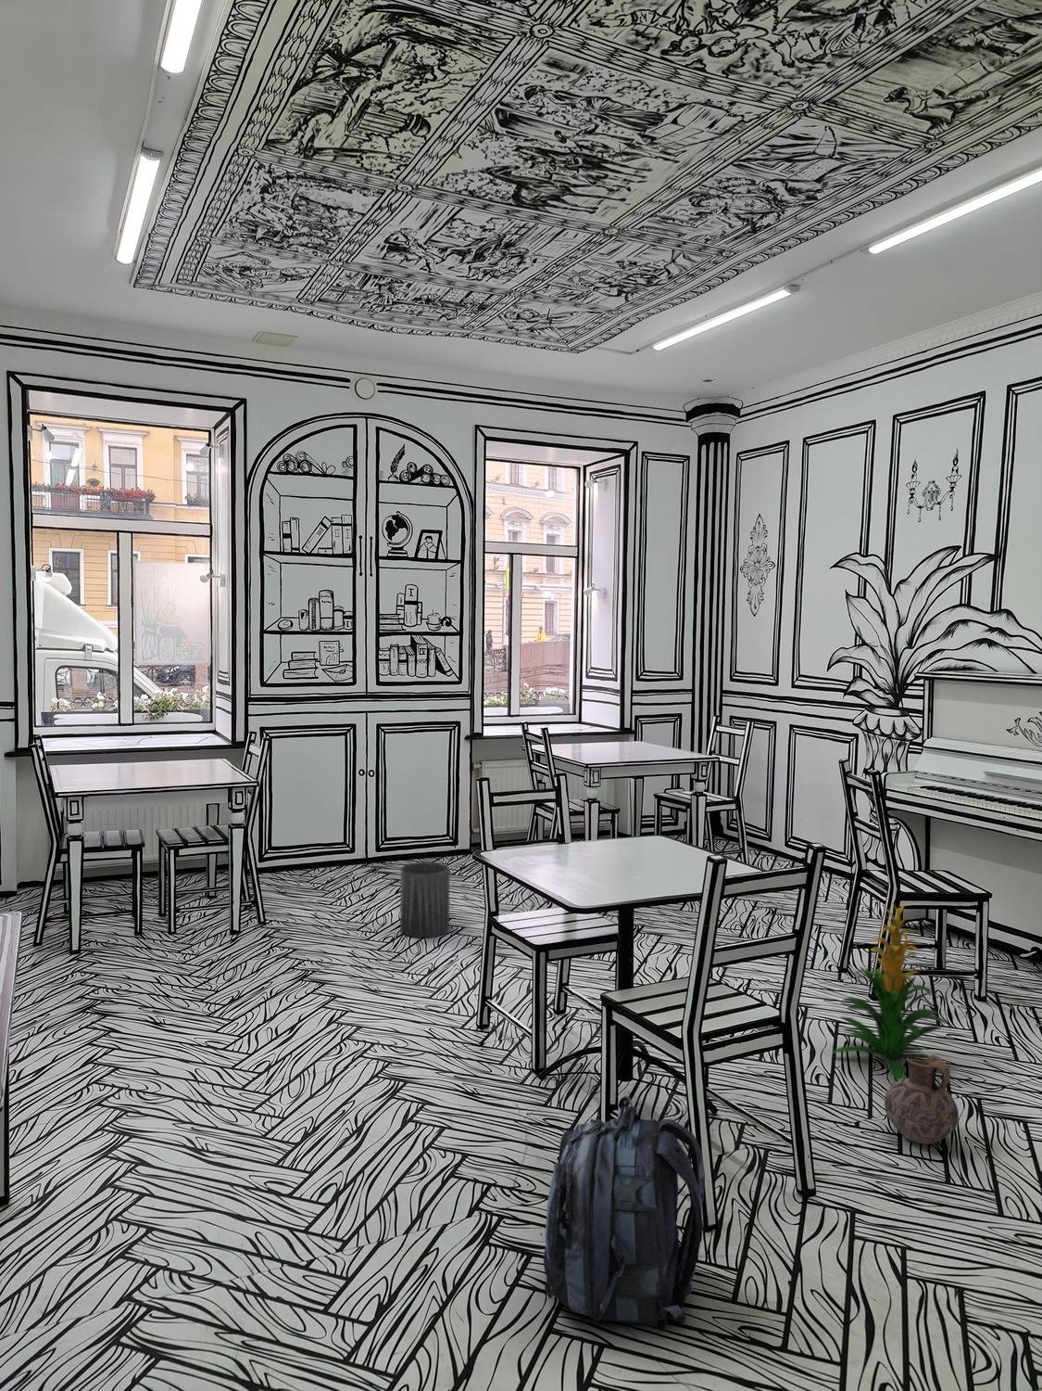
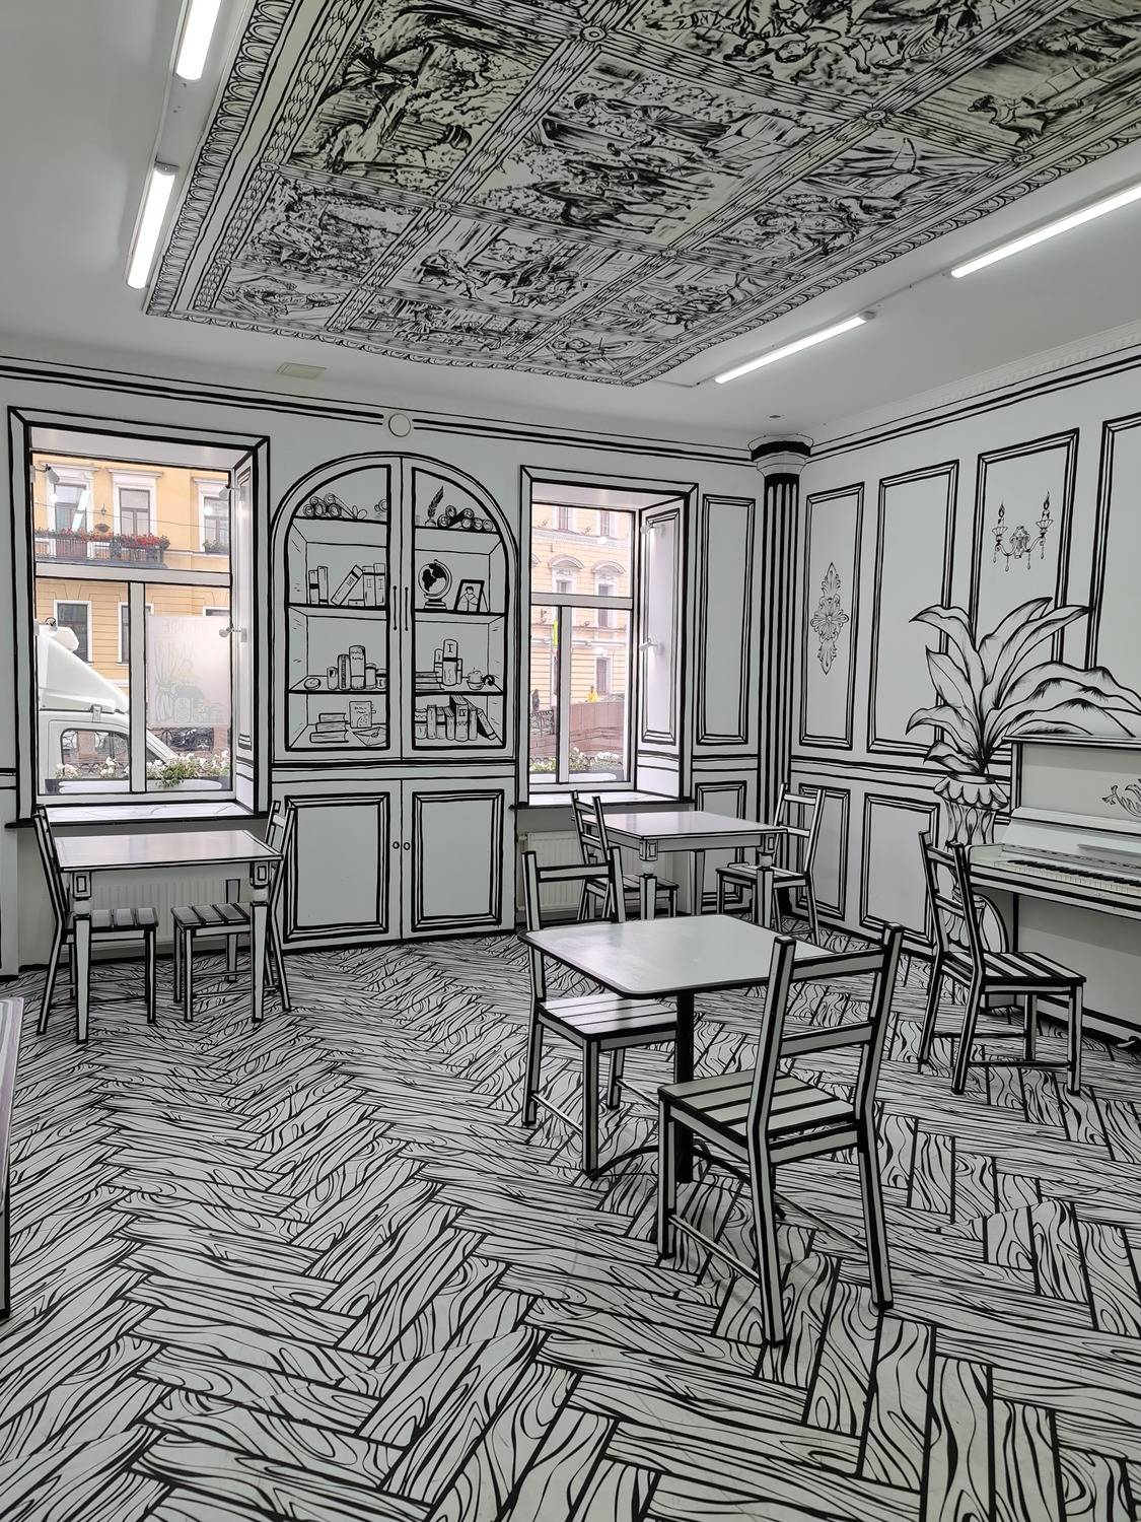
- trash can [400,862,451,939]
- ceramic jug [883,1054,960,1146]
- indoor plant [831,899,951,1081]
- backpack [543,1095,706,1333]
